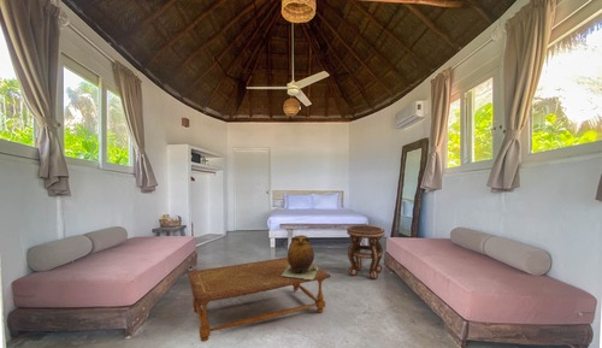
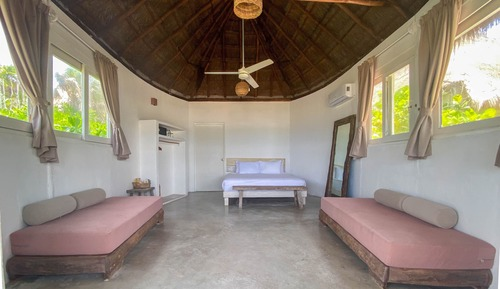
- ceramic vessel [282,235,319,279]
- side table [346,224,386,281]
- coffee table [187,256,332,343]
